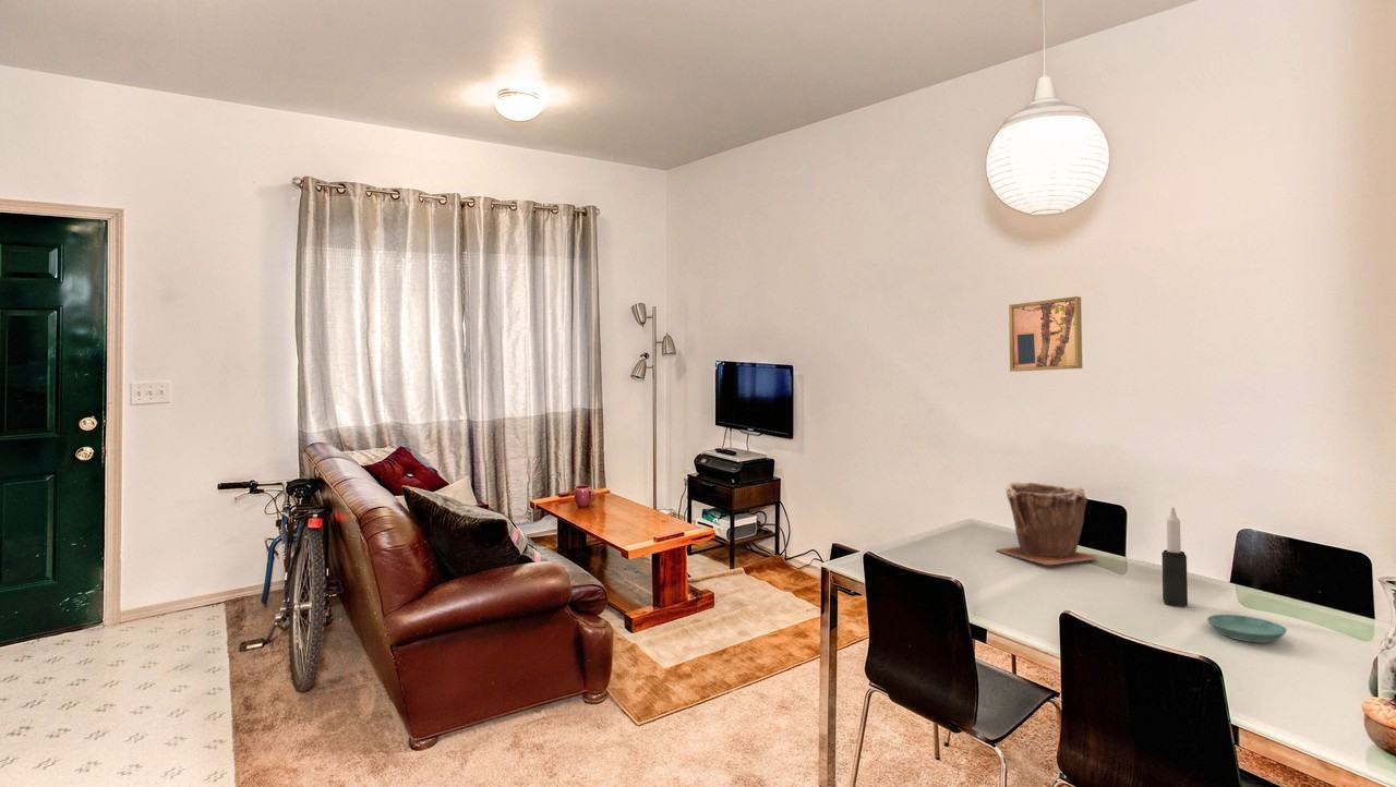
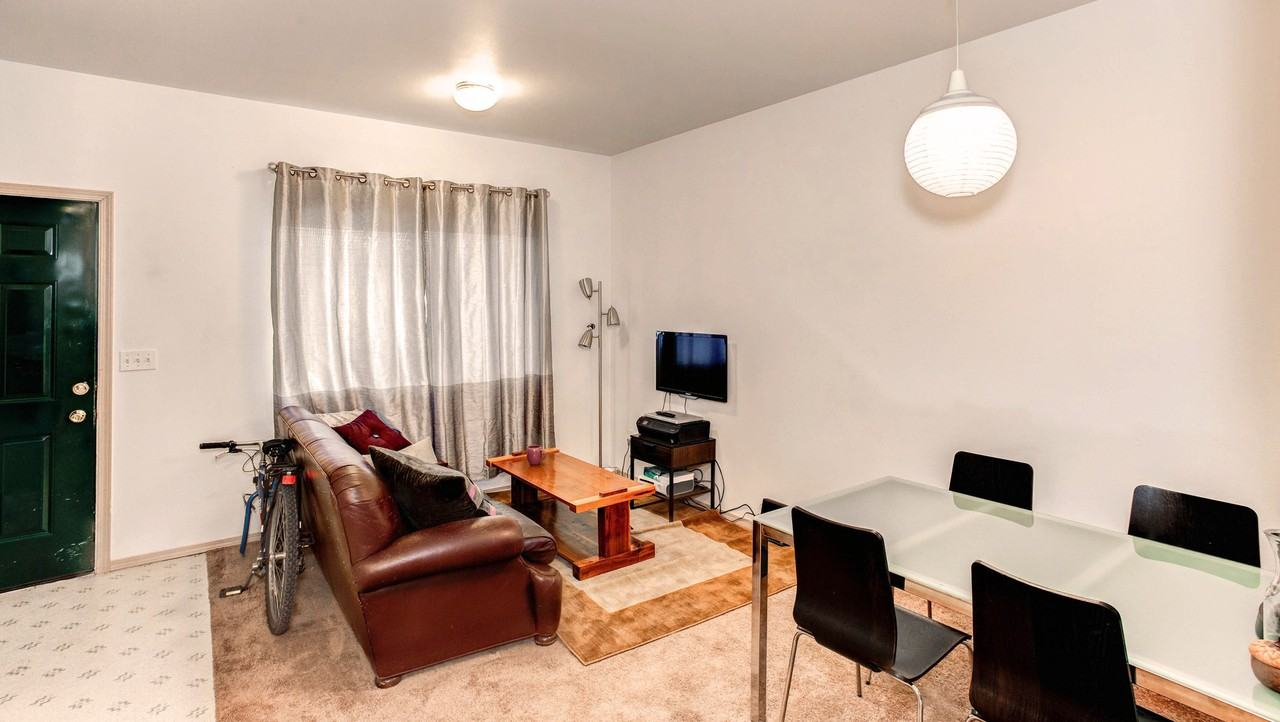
- saucer [1206,614,1288,643]
- wall art [1008,295,1083,373]
- candle [1160,506,1189,607]
- plant pot [995,481,1098,566]
